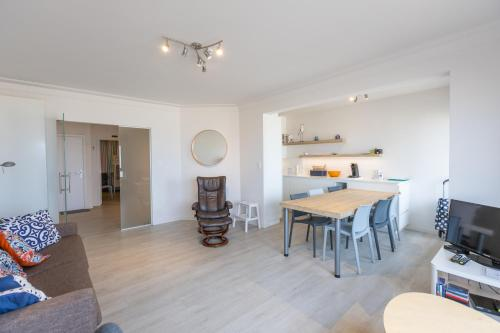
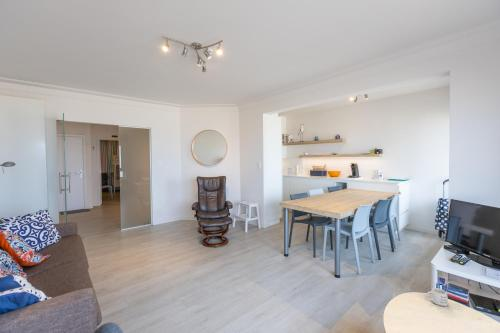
+ mug [426,287,449,307]
